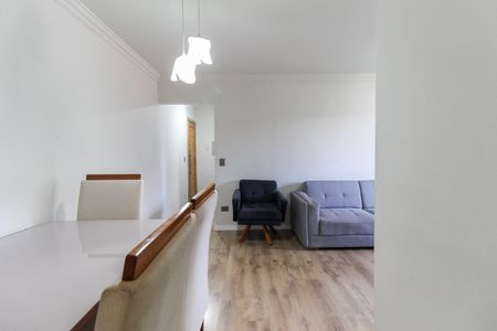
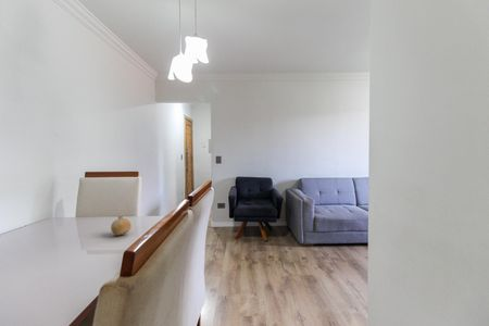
+ fruit [110,215,133,236]
